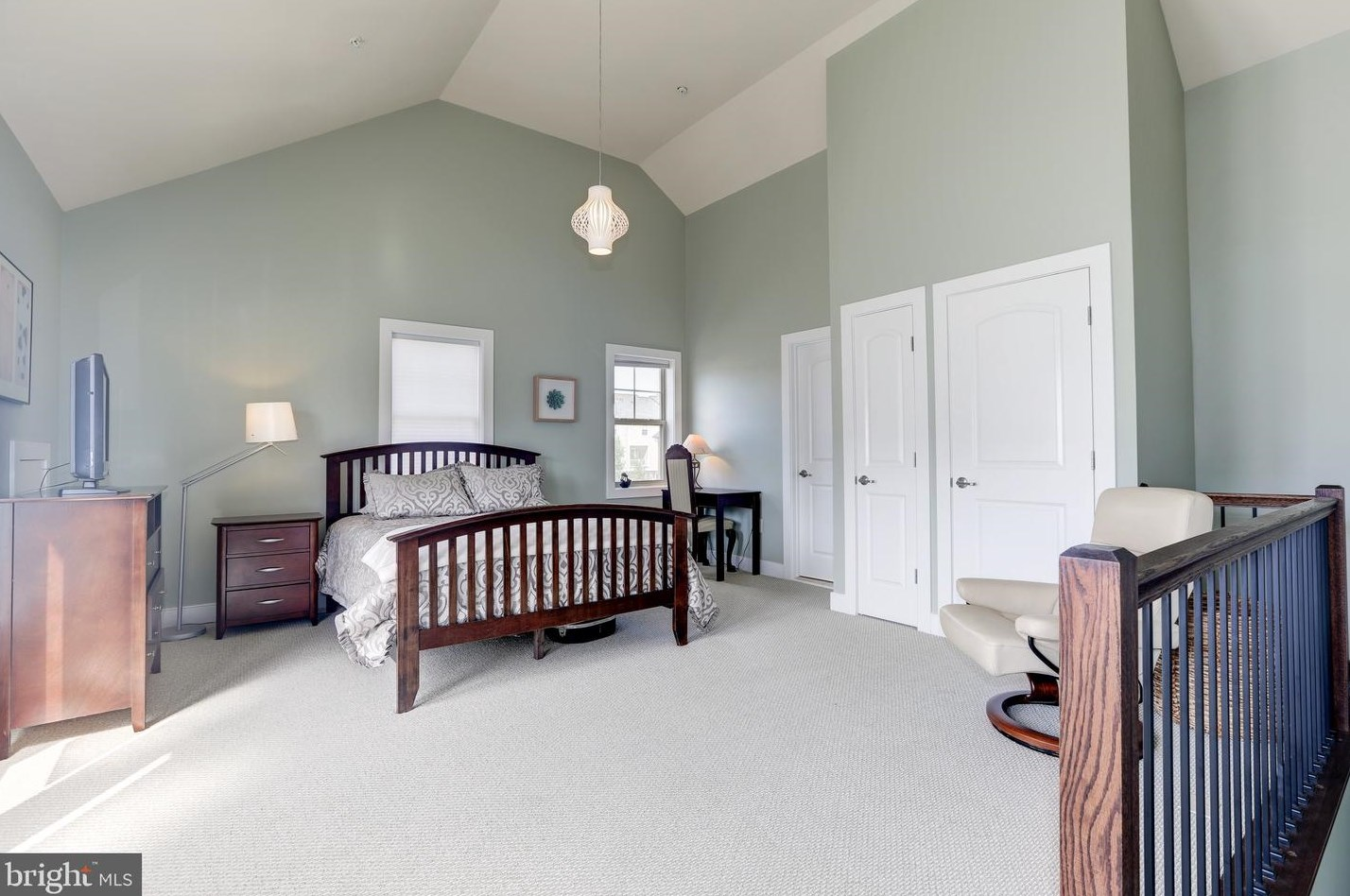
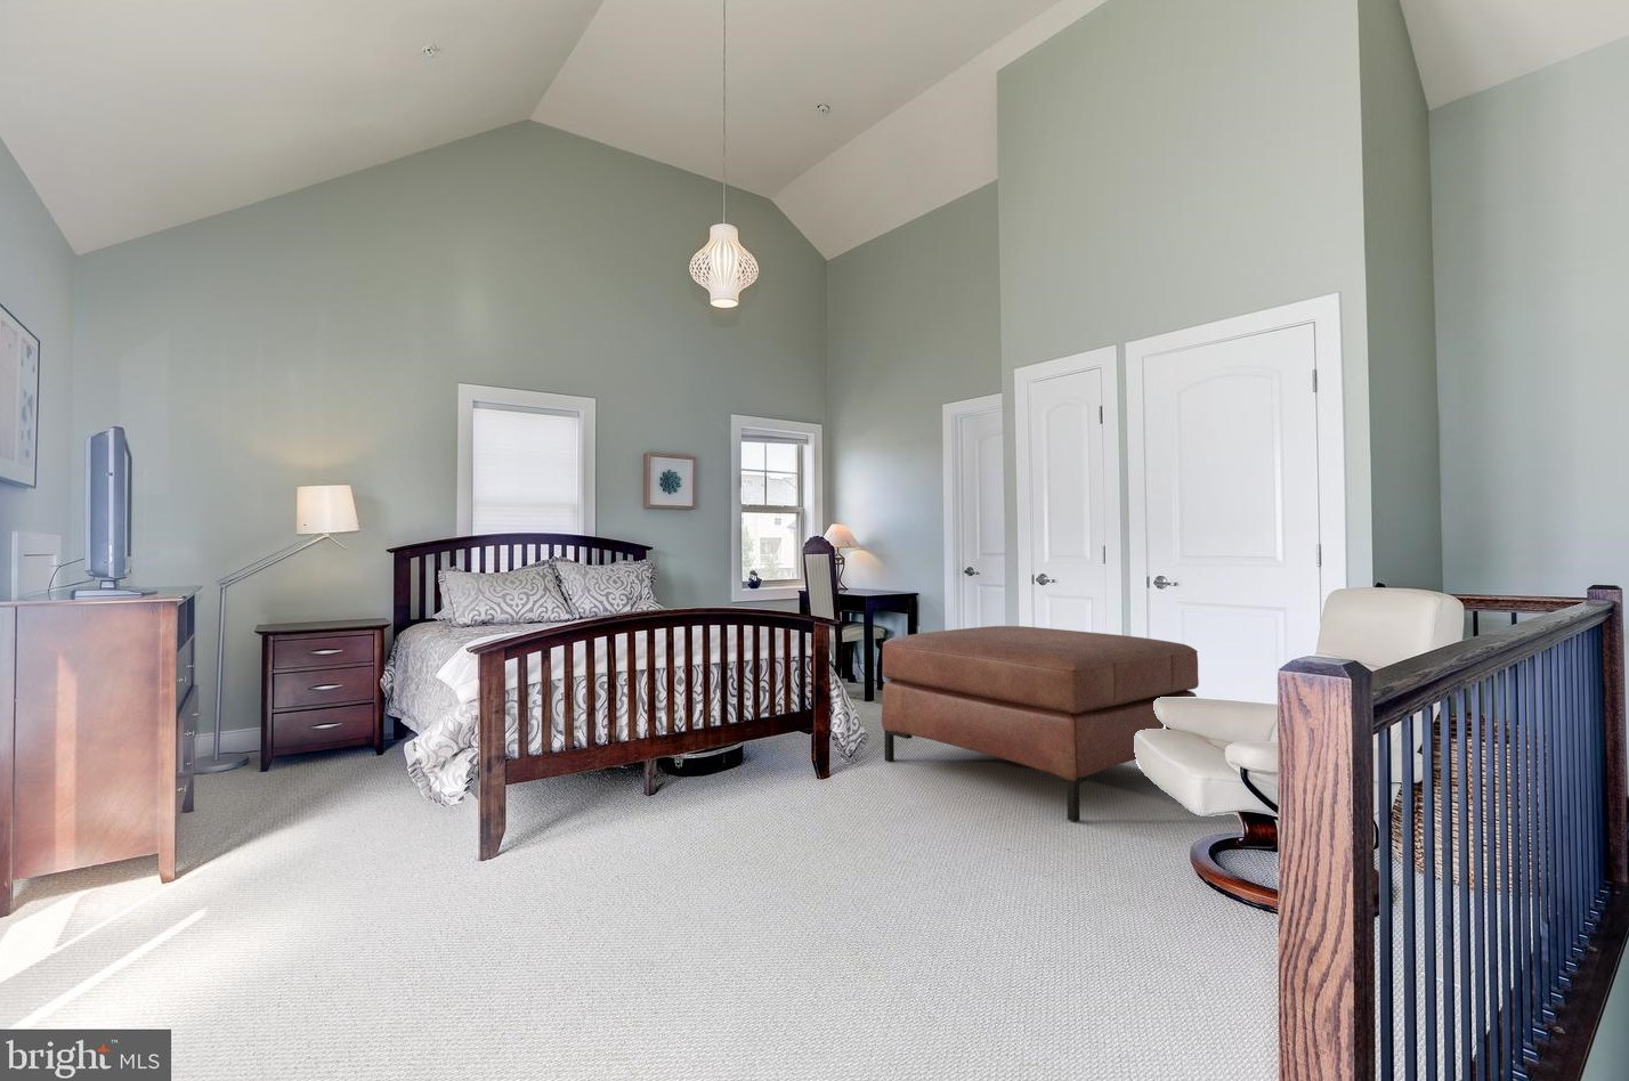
+ ottoman [881,625,1201,822]
